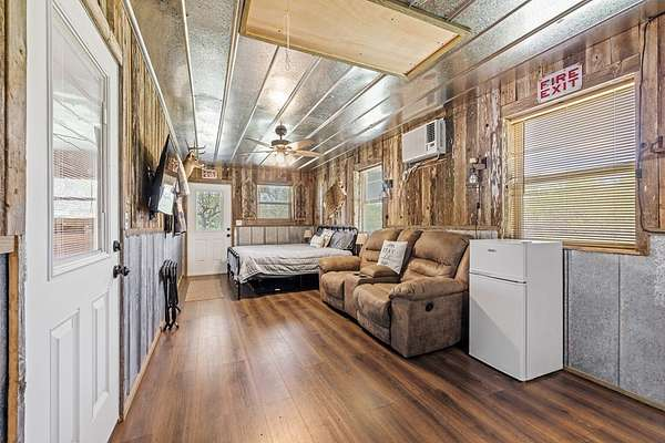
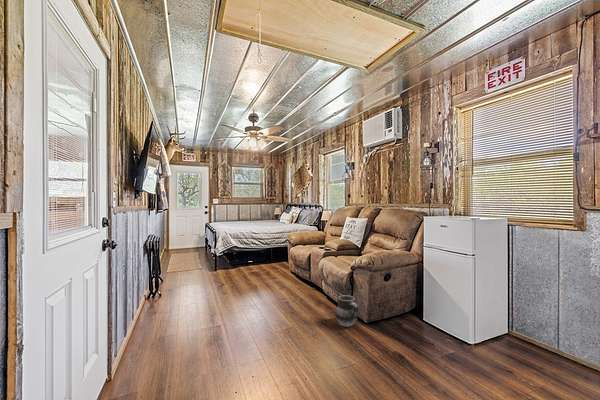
+ ceramic jug [334,294,359,328]
